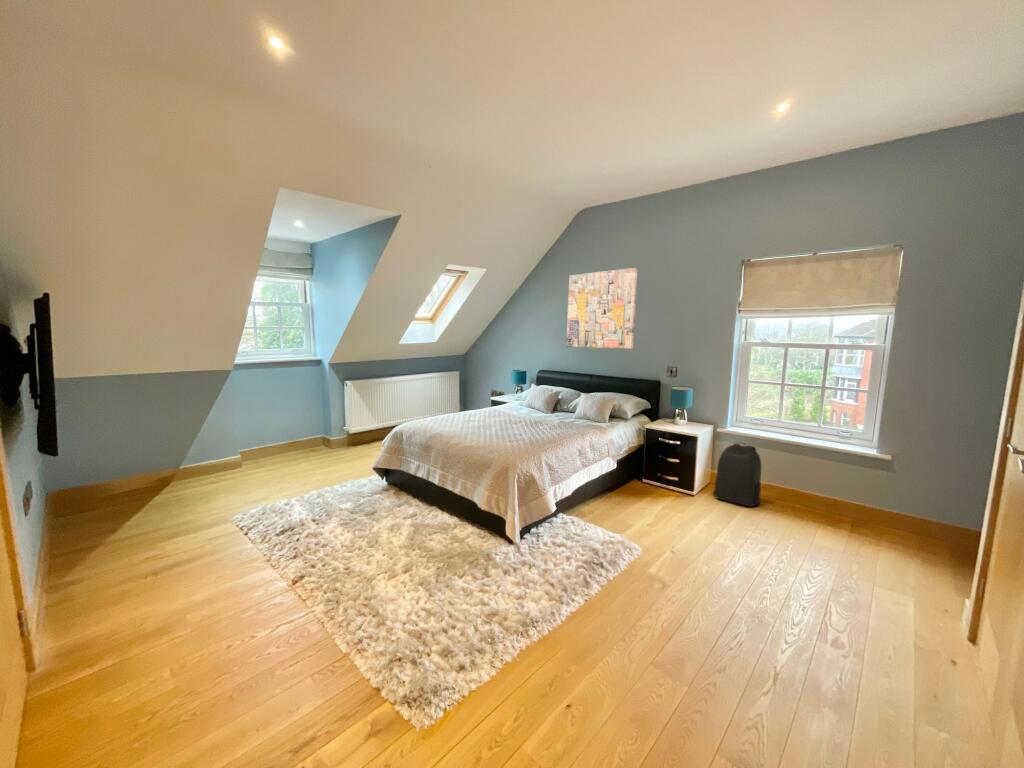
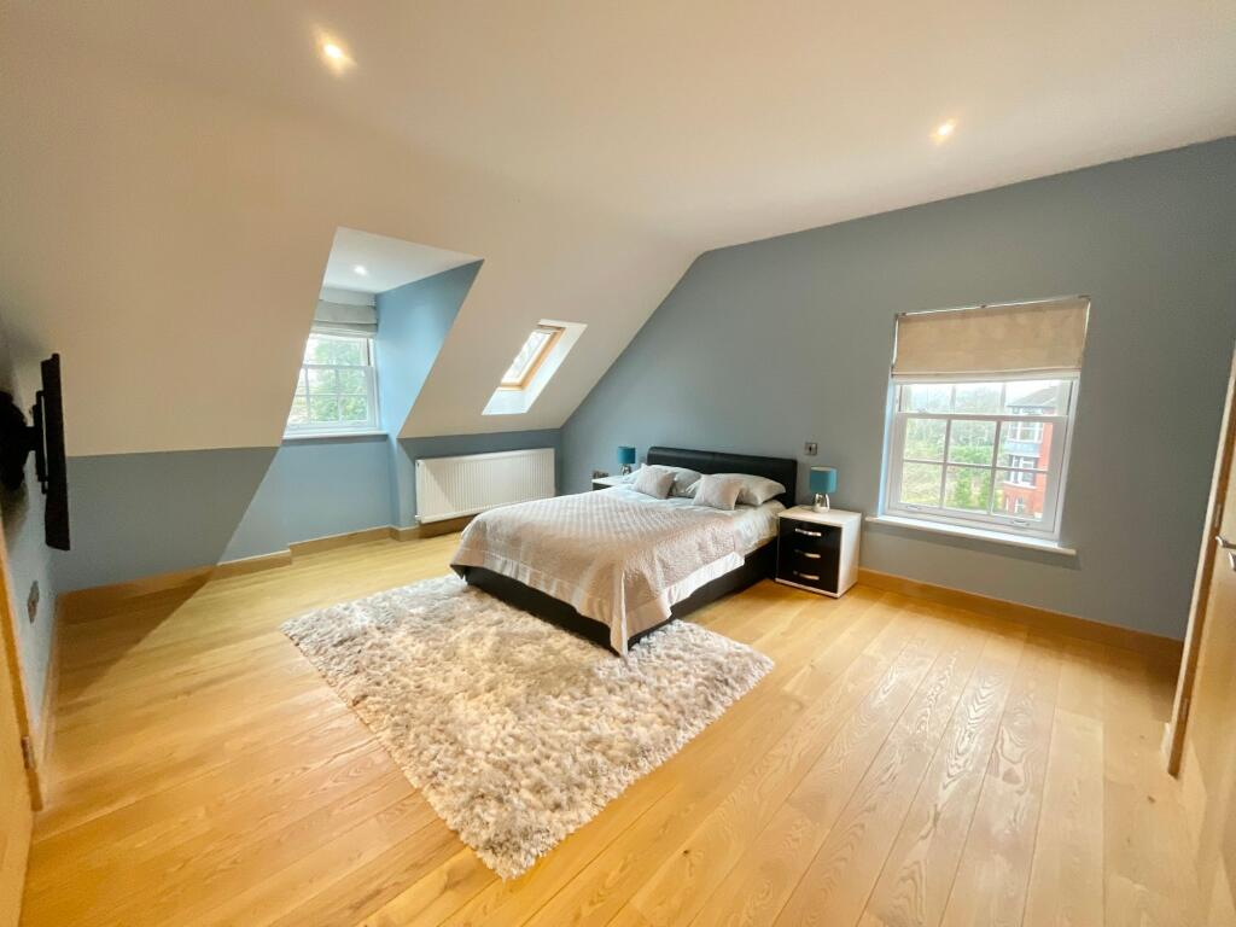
- backpack [713,442,762,507]
- wall art [565,267,639,350]
